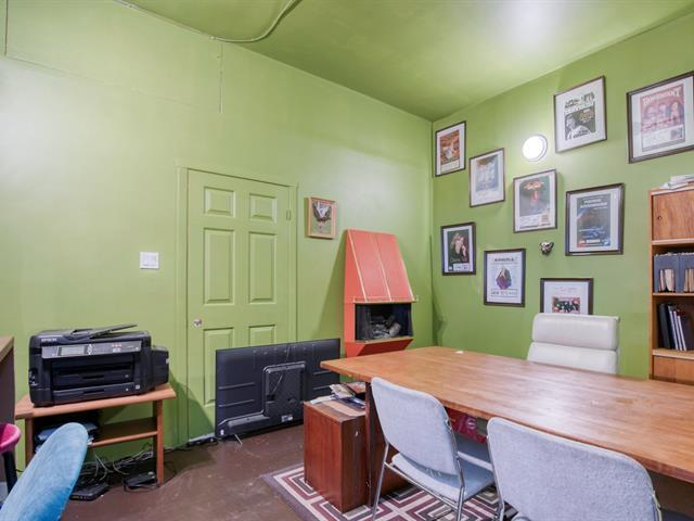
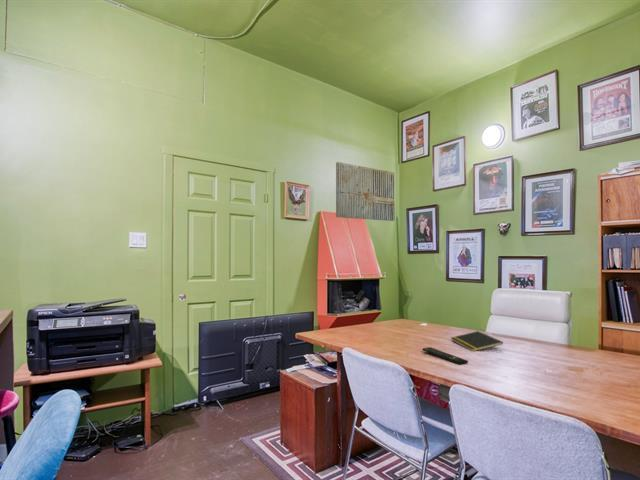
+ notepad [450,330,504,352]
+ wall art [335,161,396,222]
+ remote control [421,346,469,366]
